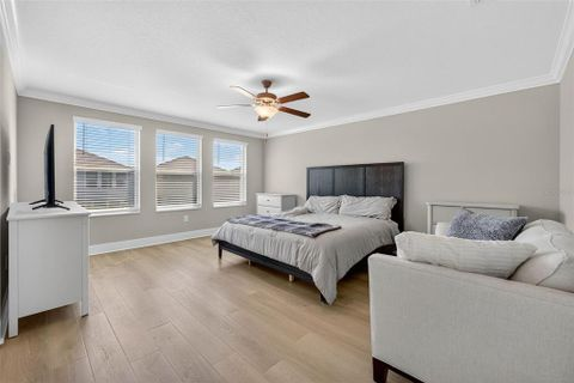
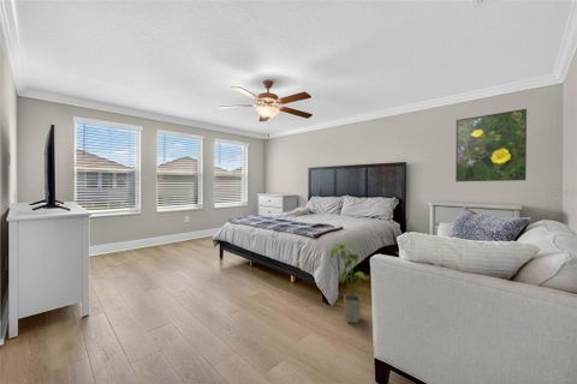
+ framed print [454,108,528,182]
+ house plant [329,242,371,324]
